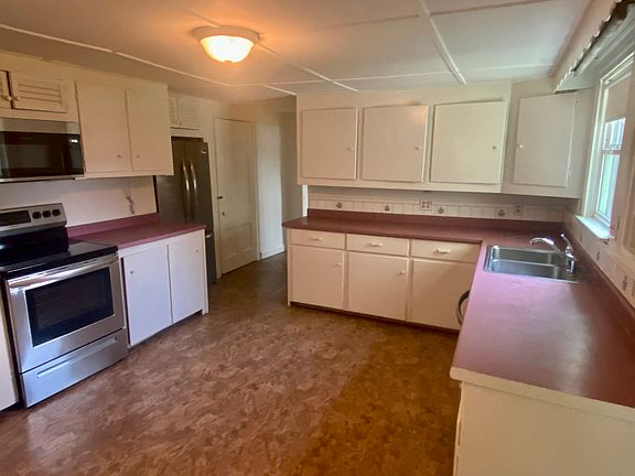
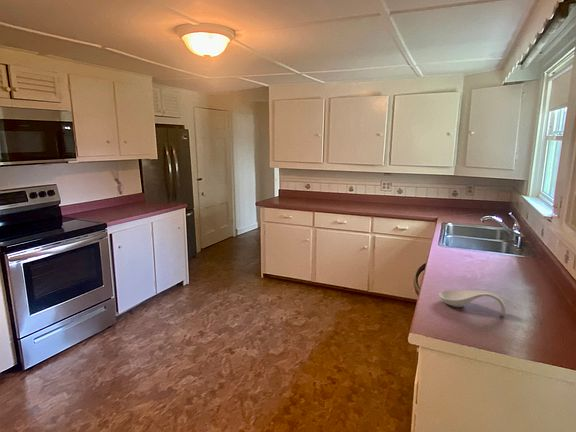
+ spoon rest [438,289,507,316]
